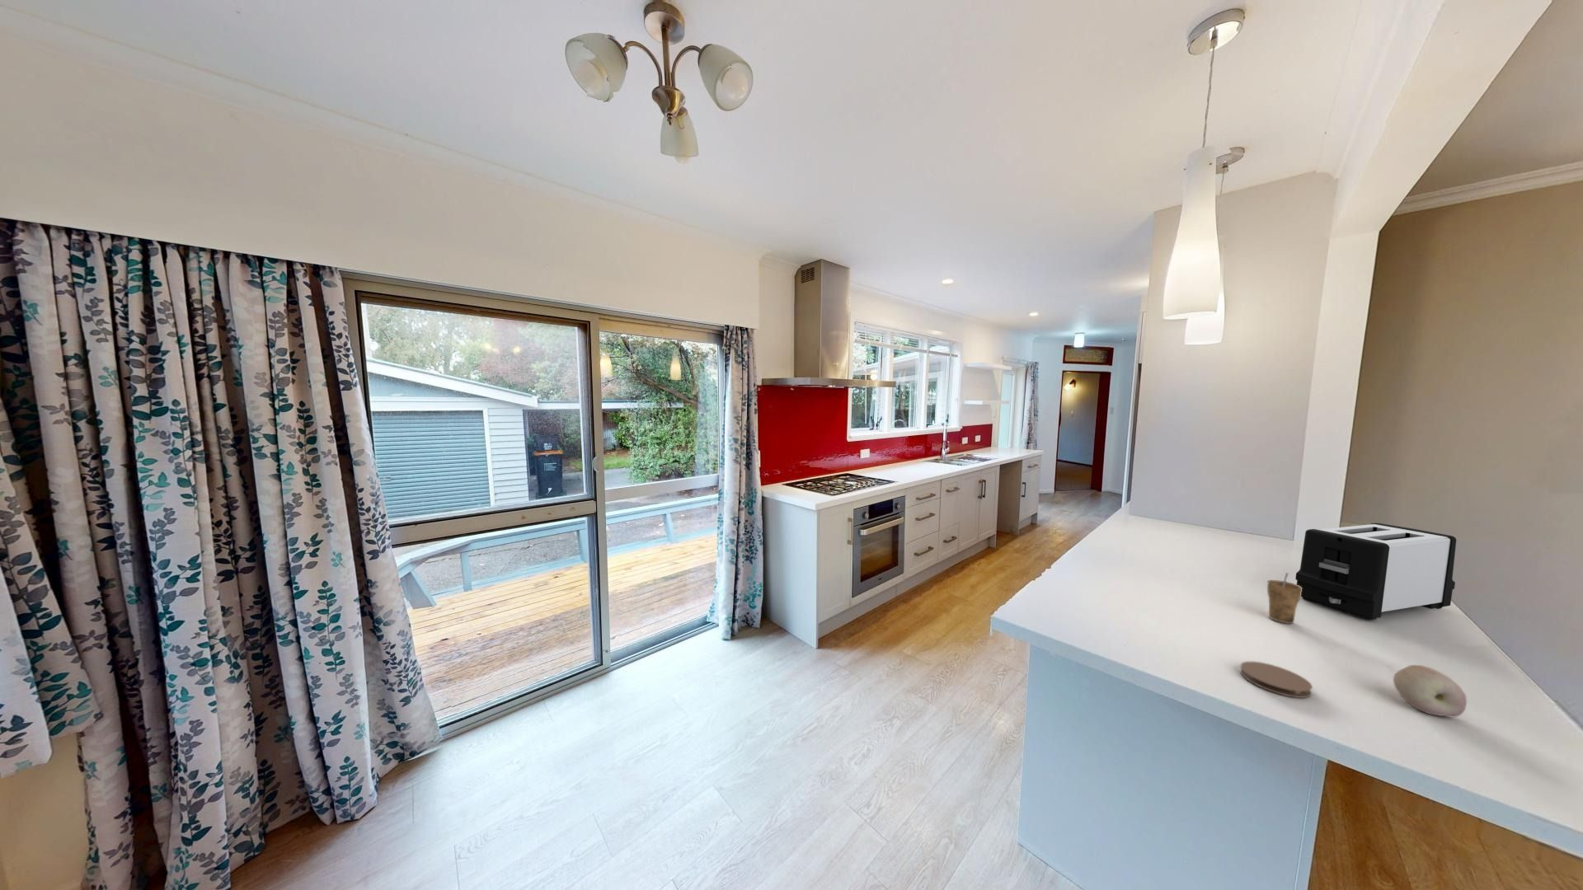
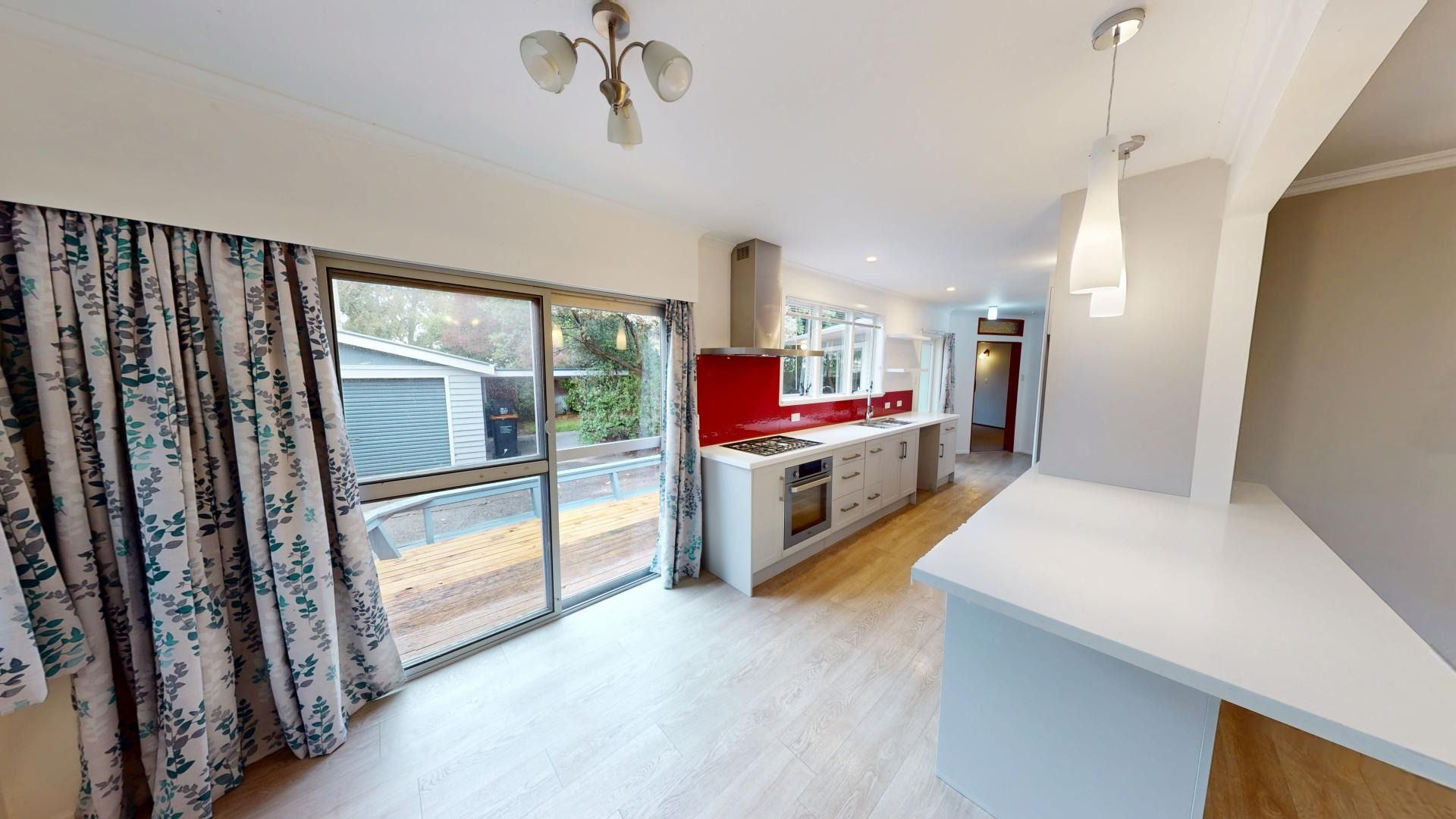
- coaster [1239,661,1313,699]
- toaster [1295,523,1457,621]
- cup [1267,572,1301,625]
- fruit [1393,664,1468,718]
